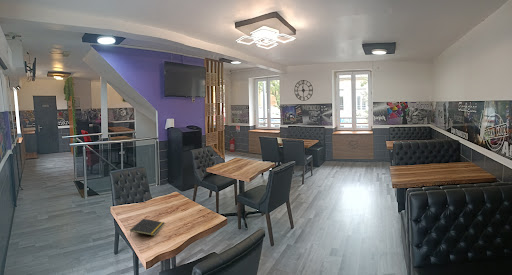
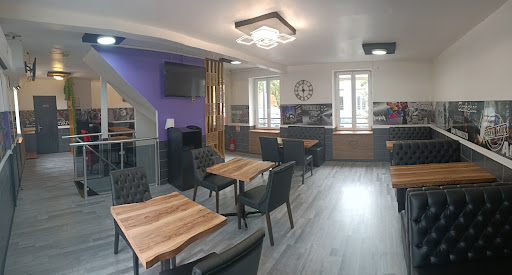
- notepad [129,218,165,238]
